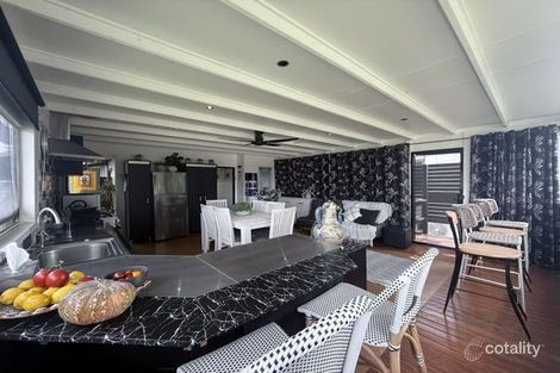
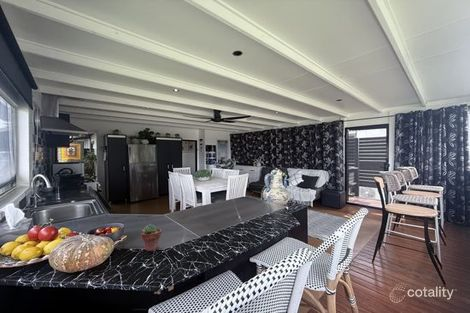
+ potted succulent [140,223,162,252]
